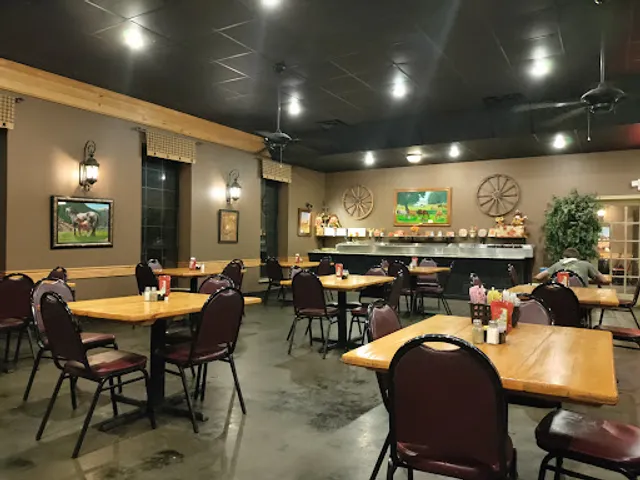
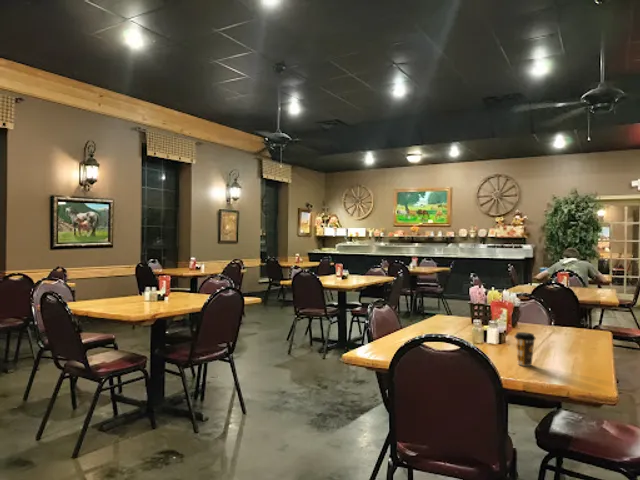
+ coffee cup [514,331,536,367]
